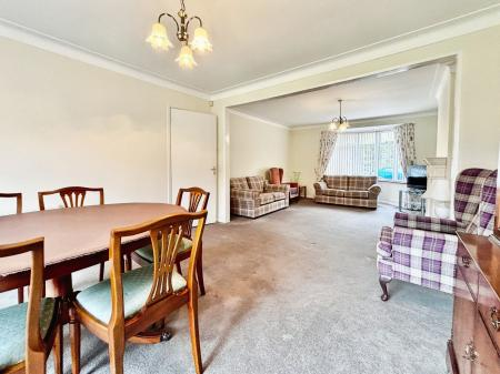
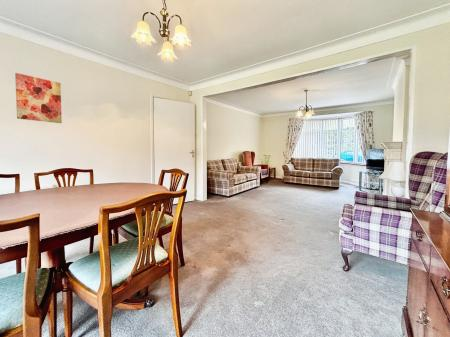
+ wall art [14,72,63,124]
